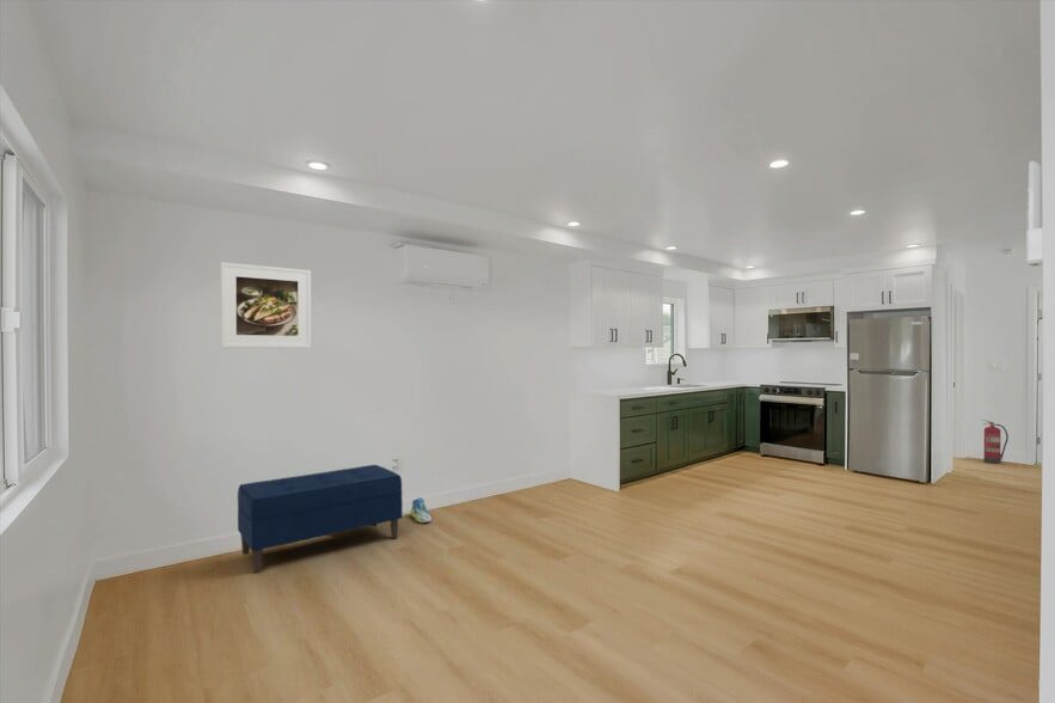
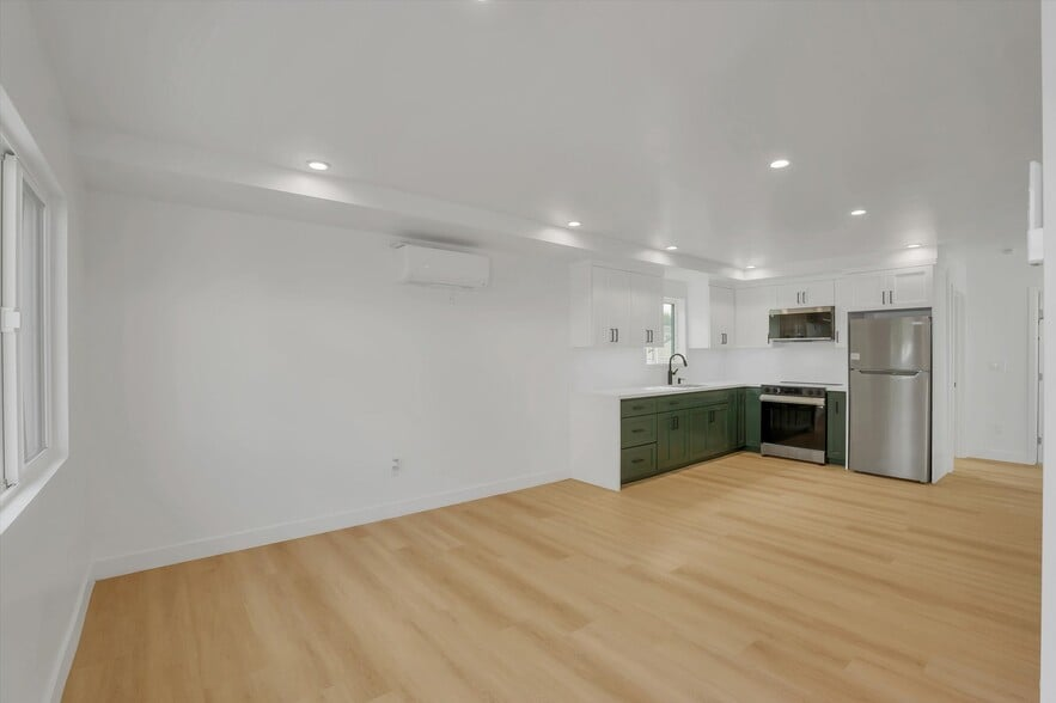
- sneaker [409,497,433,524]
- fire extinguisher [981,418,1010,464]
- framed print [220,261,312,349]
- bench [237,464,404,574]
